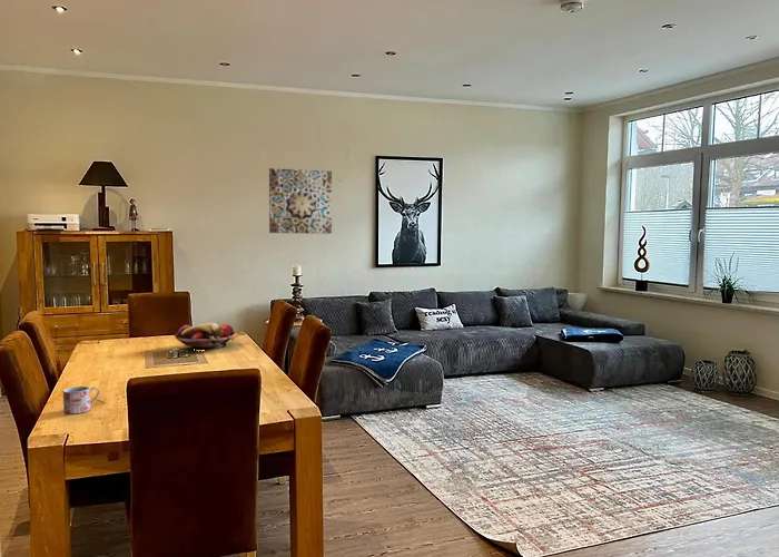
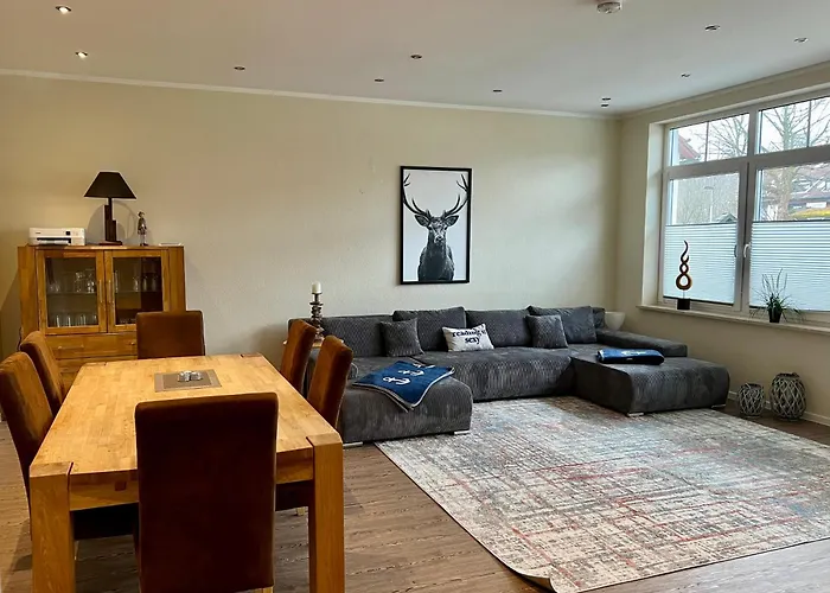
- fruit basket [174,322,239,350]
- mug [62,385,100,414]
- wall art [268,167,333,235]
